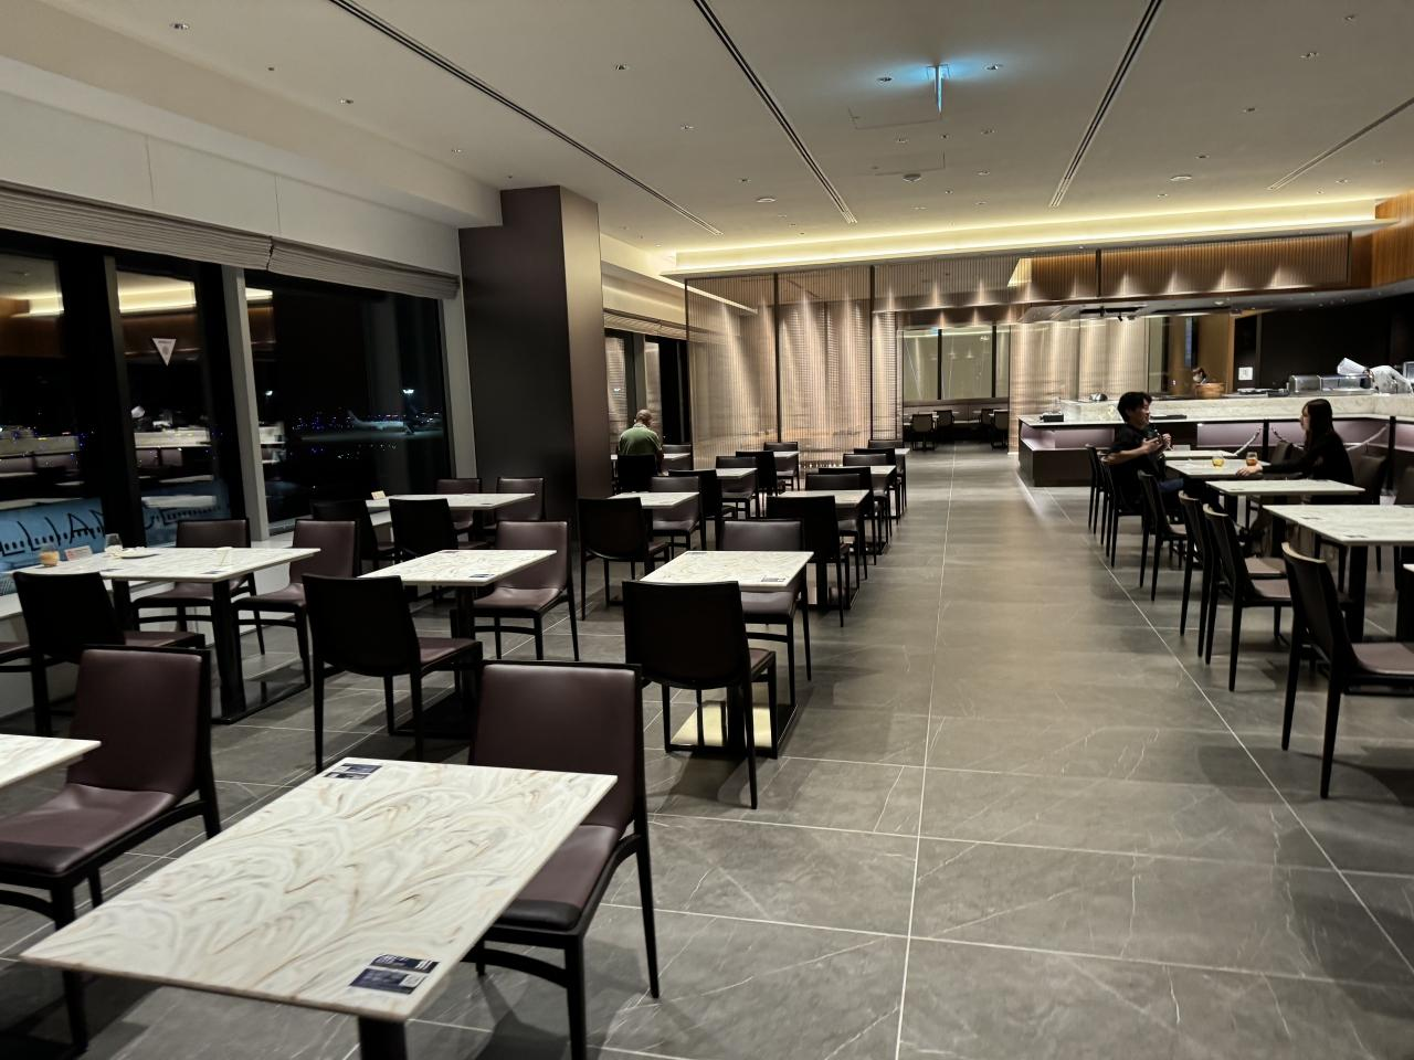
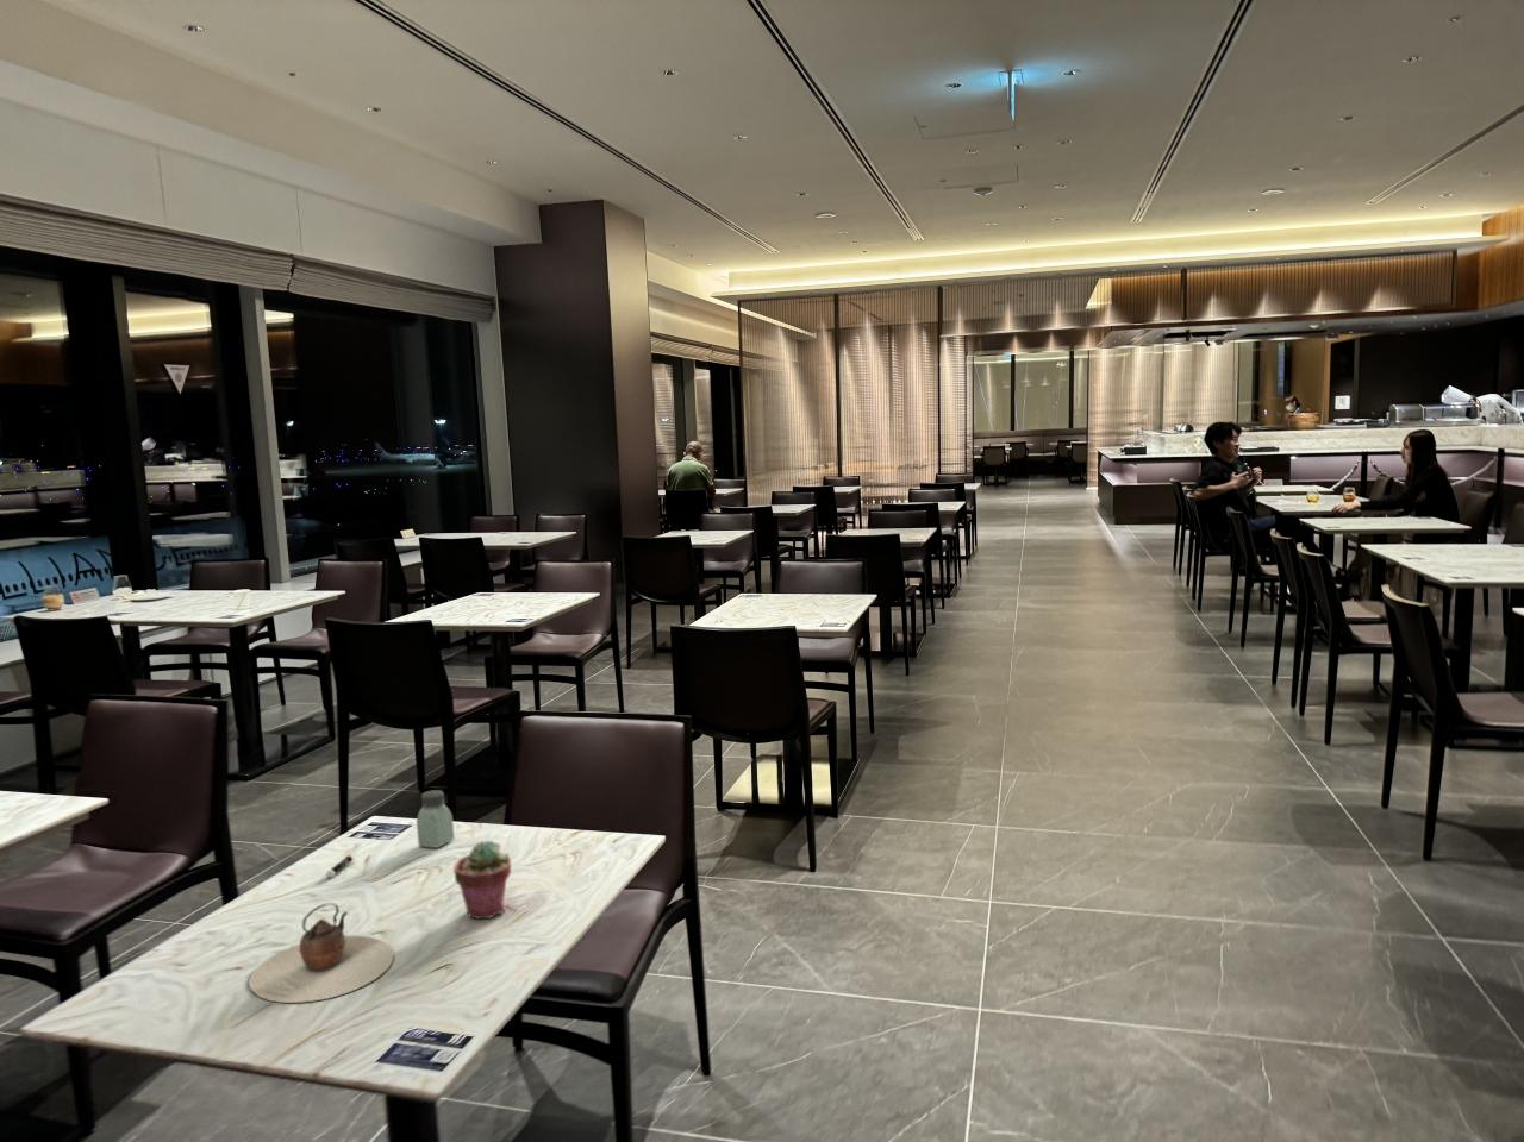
+ pepper shaker [325,854,354,879]
+ saltshaker [415,788,455,849]
+ teapot [247,902,395,1004]
+ potted succulent [452,840,512,920]
